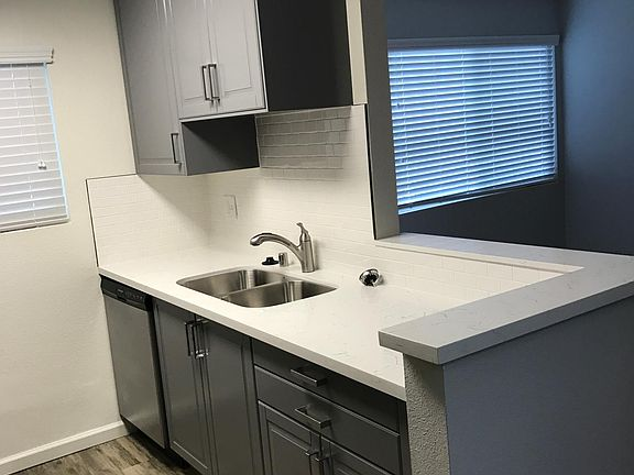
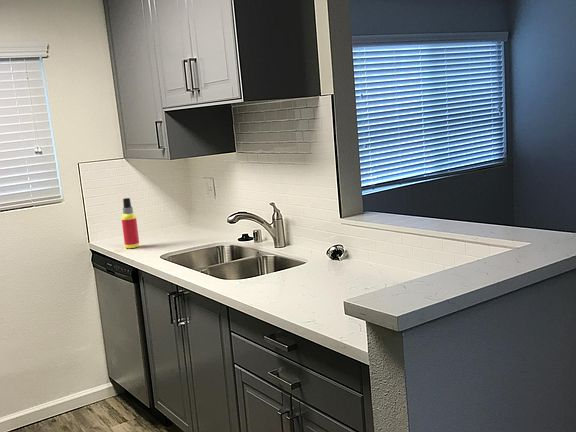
+ spray bottle [121,197,140,249]
